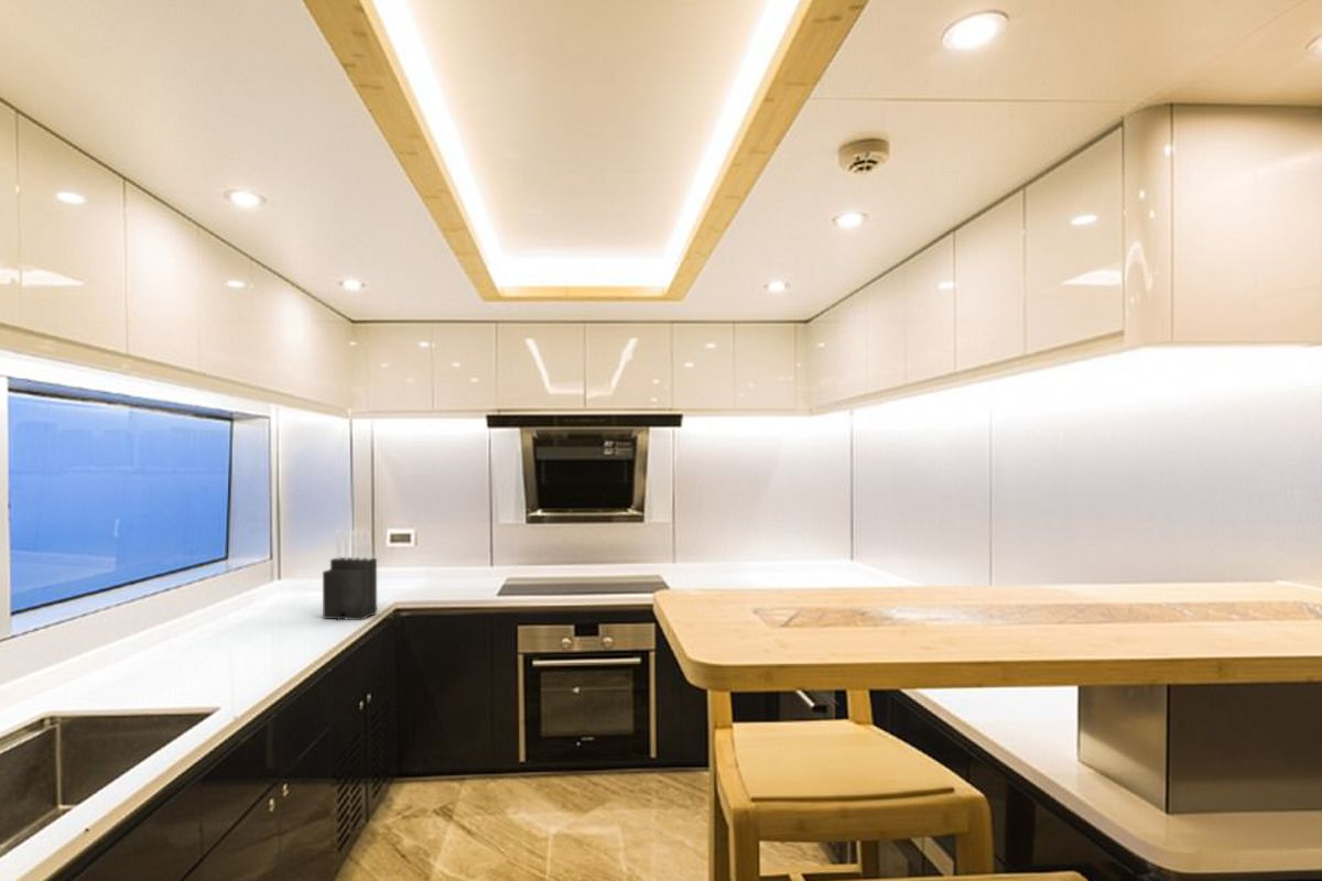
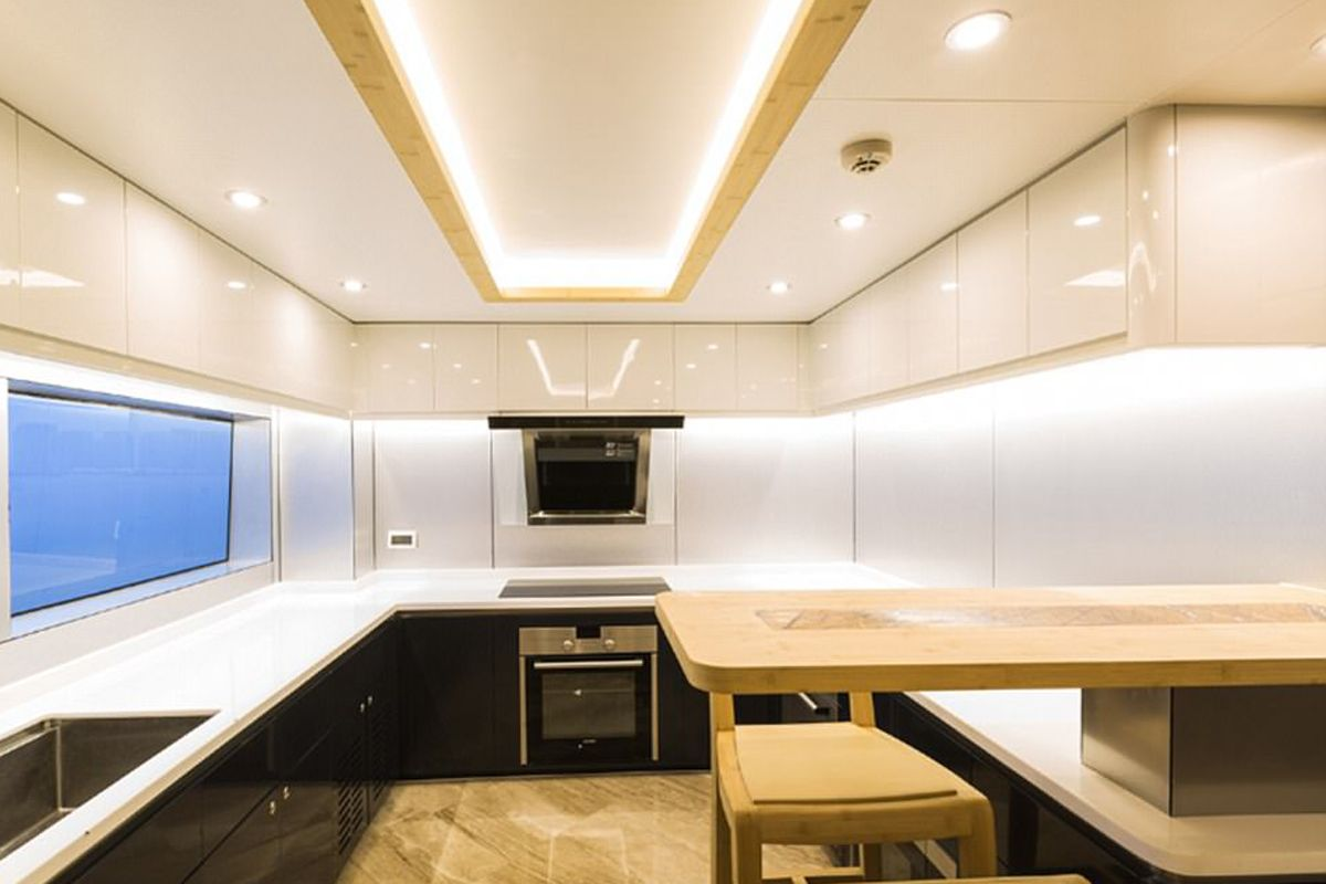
- knife block [322,530,378,621]
